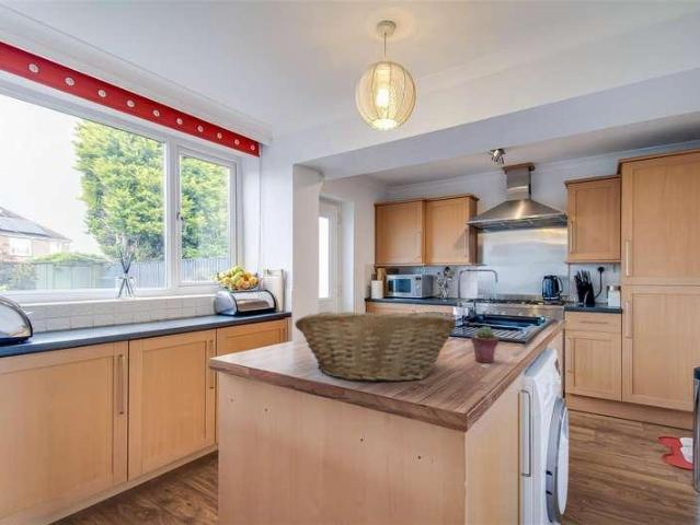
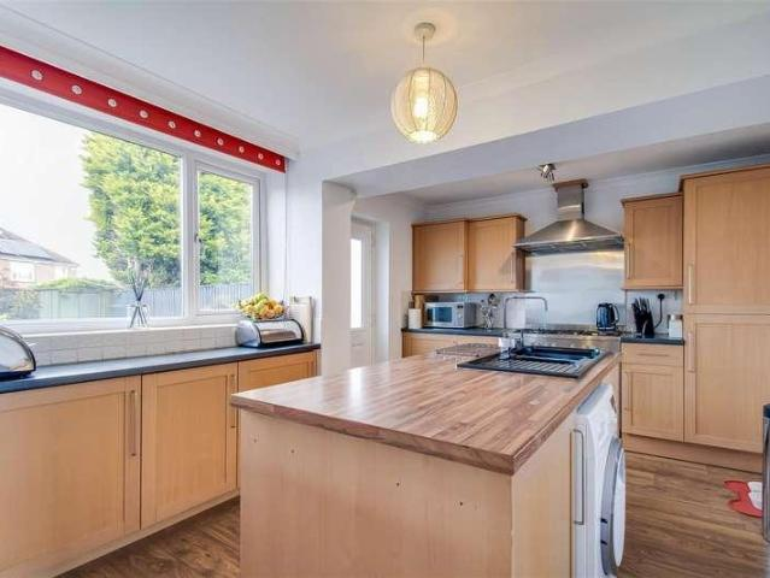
- fruit basket [294,310,457,384]
- potted succulent [470,326,500,363]
